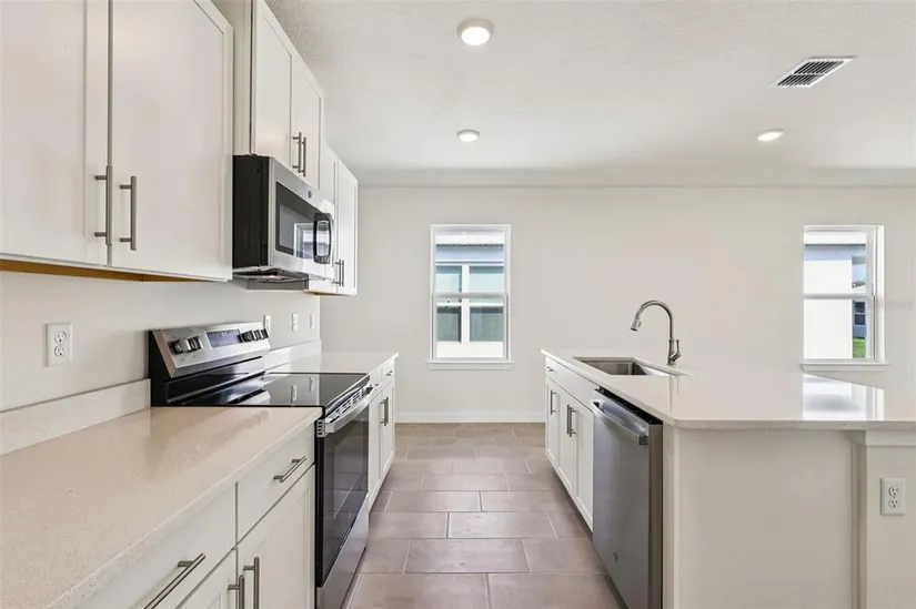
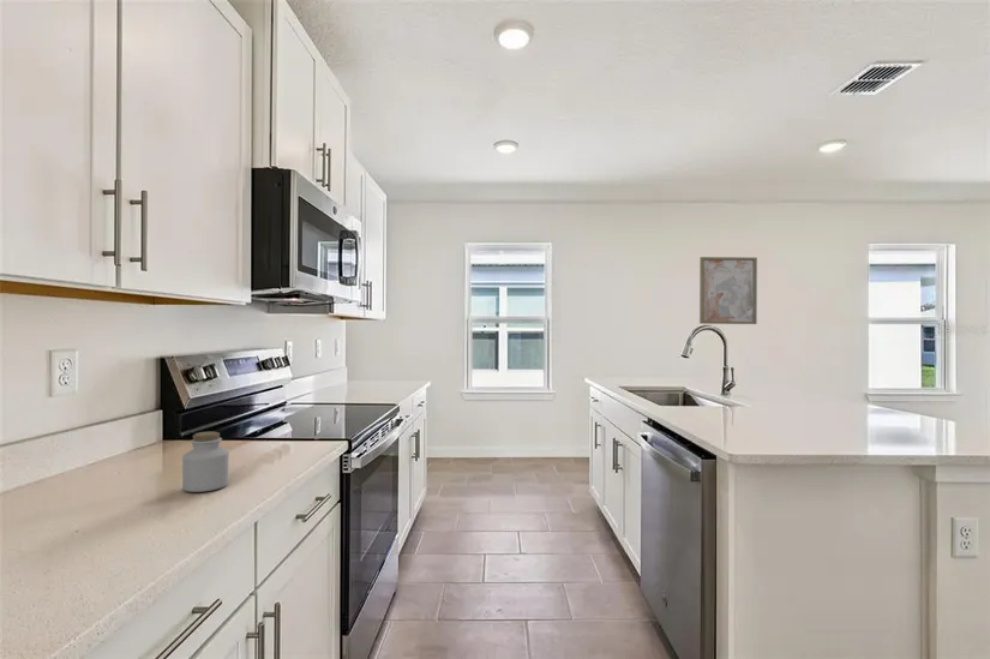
+ wall art [698,256,758,325]
+ jar [181,431,230,493]
